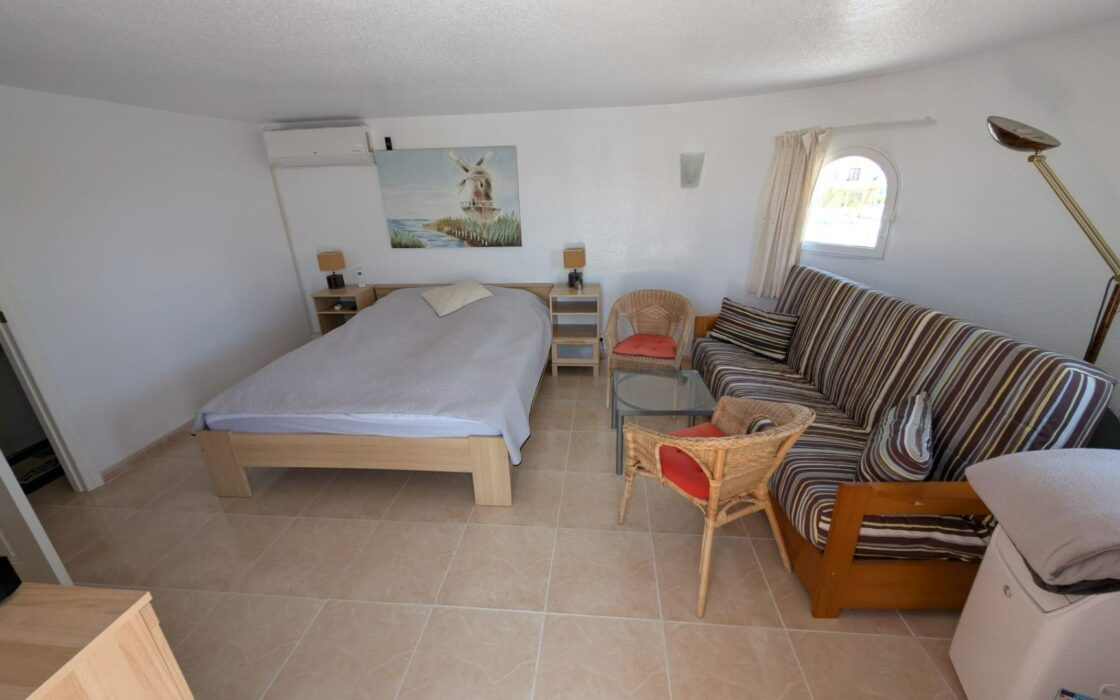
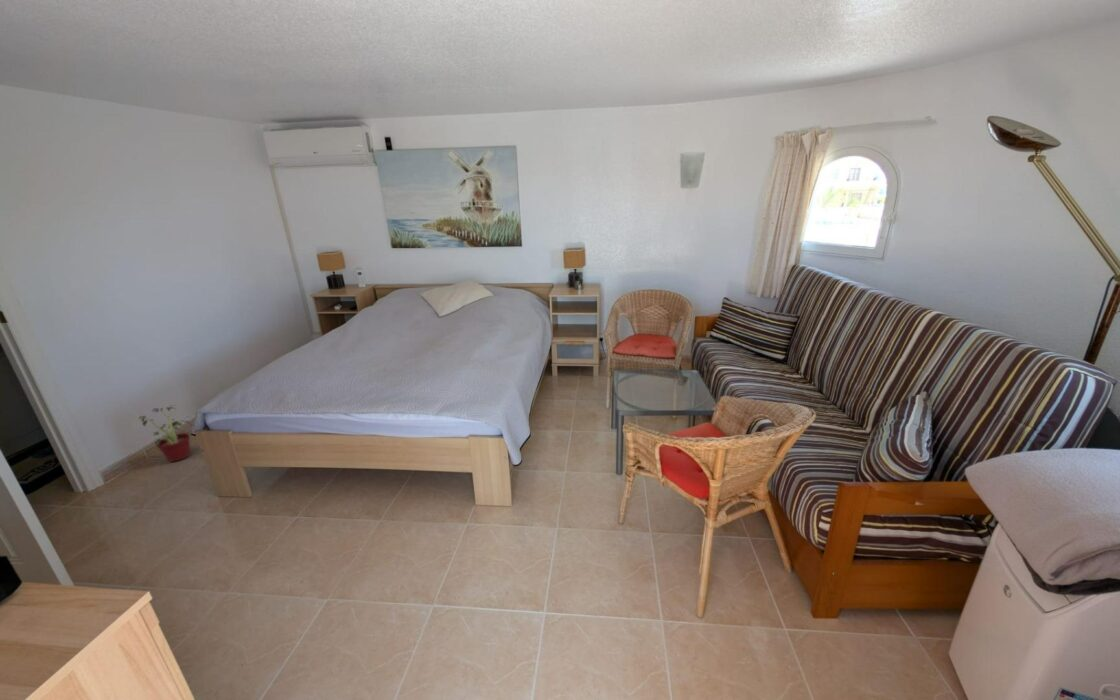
+ potted plant [138,403,193,463]
